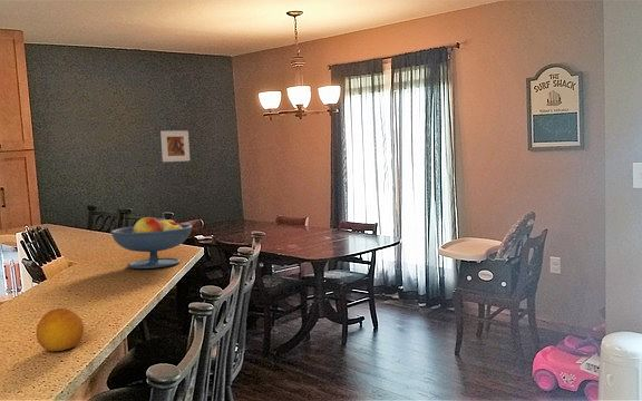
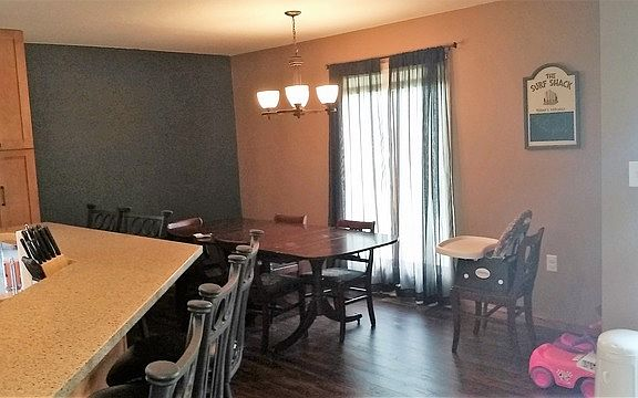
- fruit bowl [109,216,194,270]
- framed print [159,129,191,163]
- fruit [36,306,85,352]
